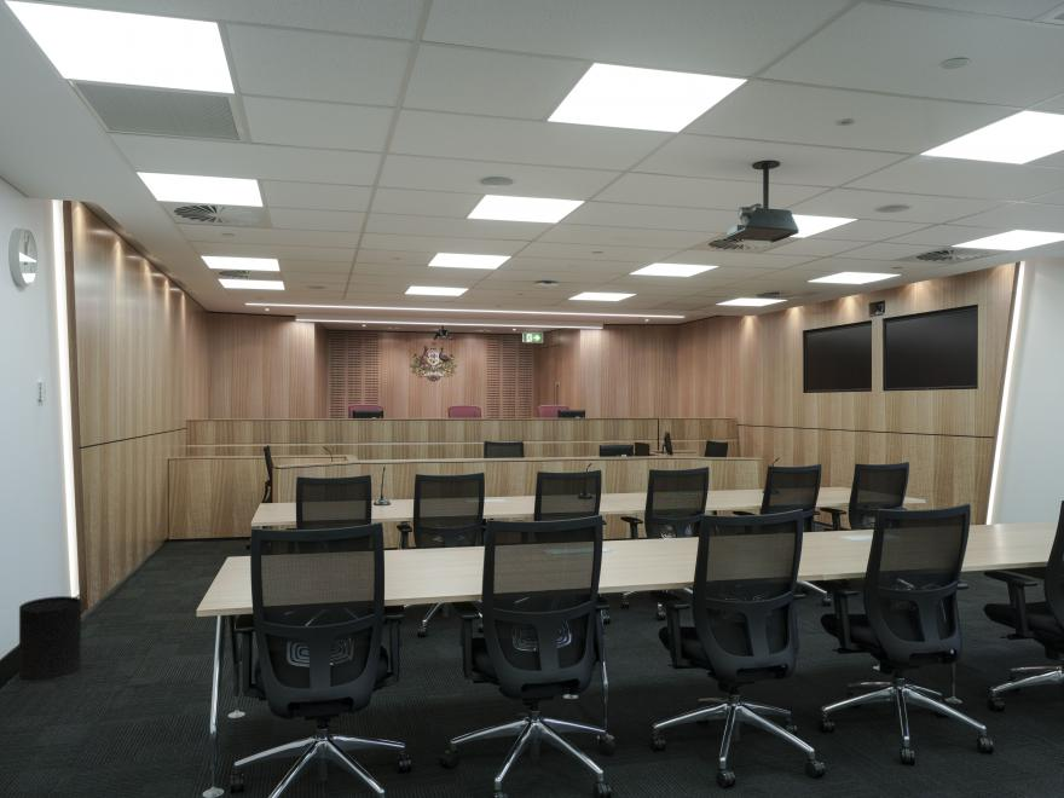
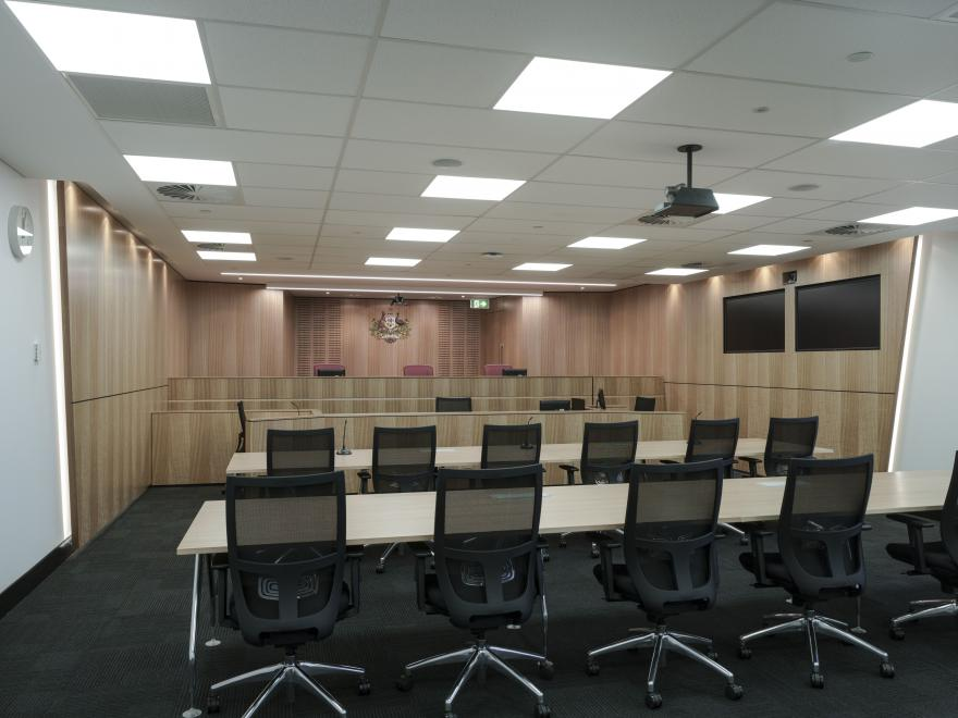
- trash can [18,595,82,681]
